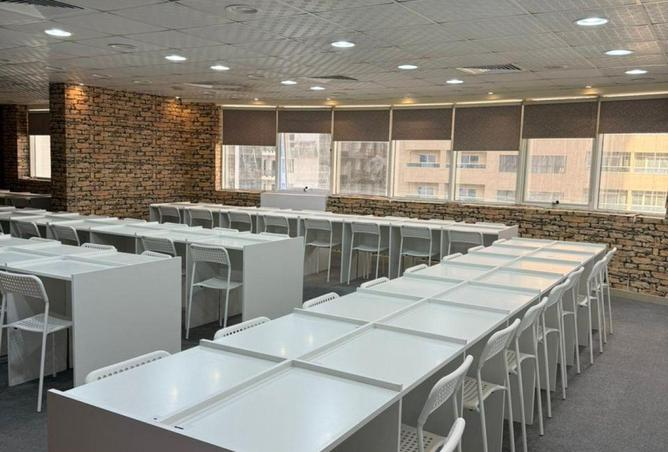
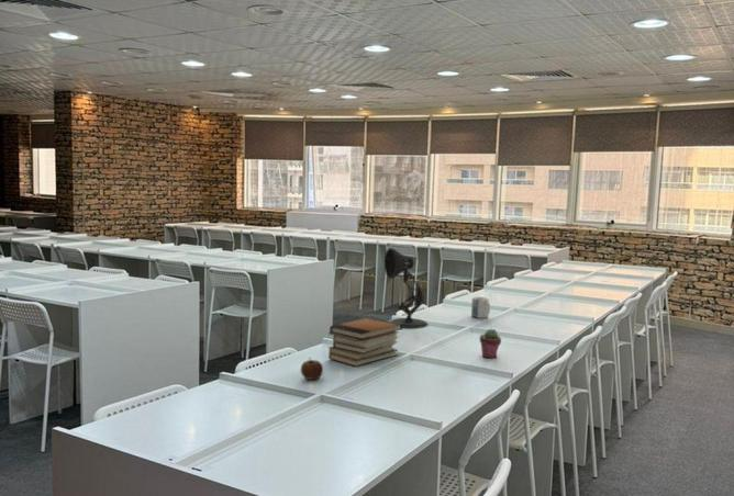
+ potted succulent [479,328,502,359]
+ mug [470,296,491,319]
+ desk lamp [383,247,430,329]
+ book stack [327,316,403,368]
+ apple [300,357,324,381]
